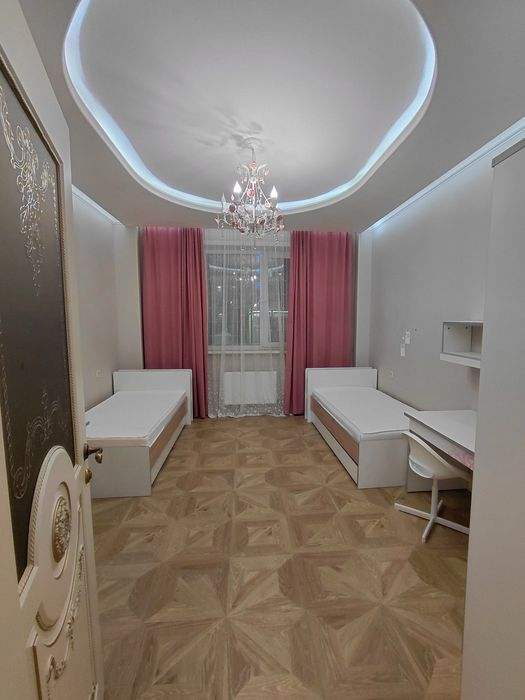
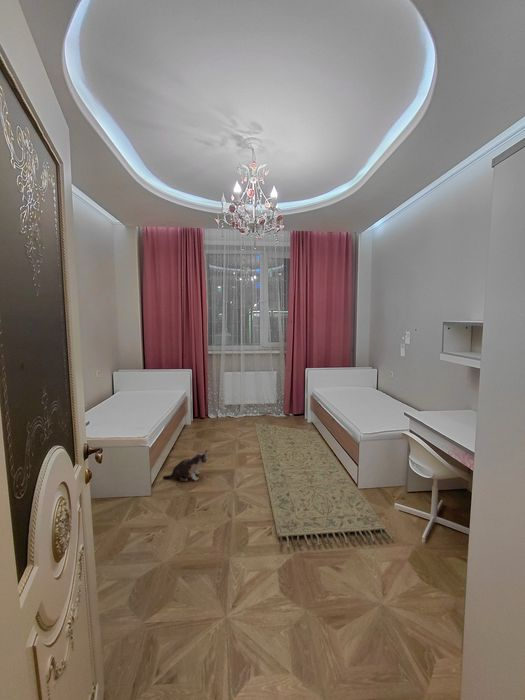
+ rug [254,419,395,548]
+ plush toy [162,449,211,482]
